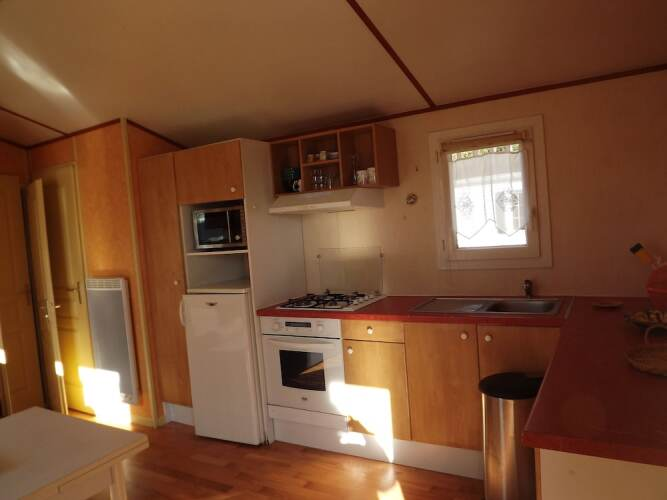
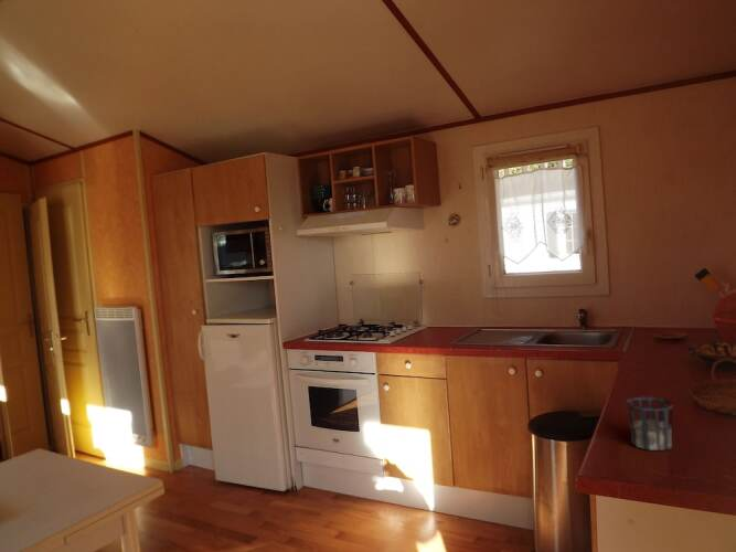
+ cup [626,396,673,452]
